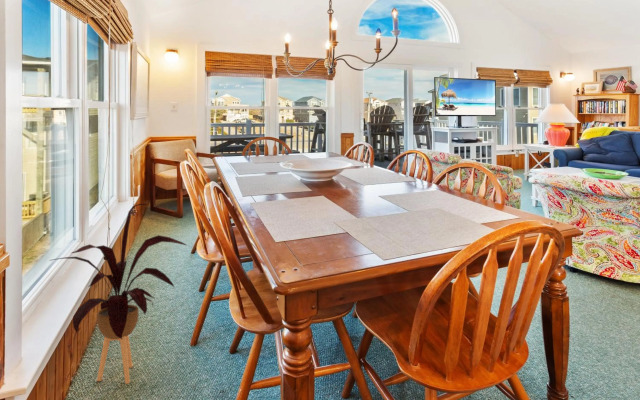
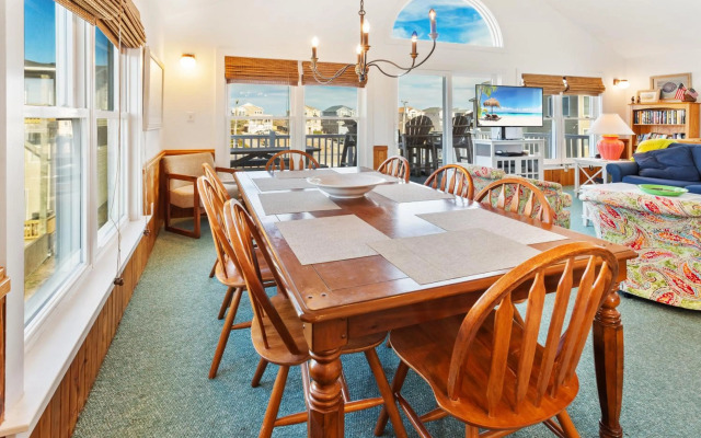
- house plant [48,203,187,385]
